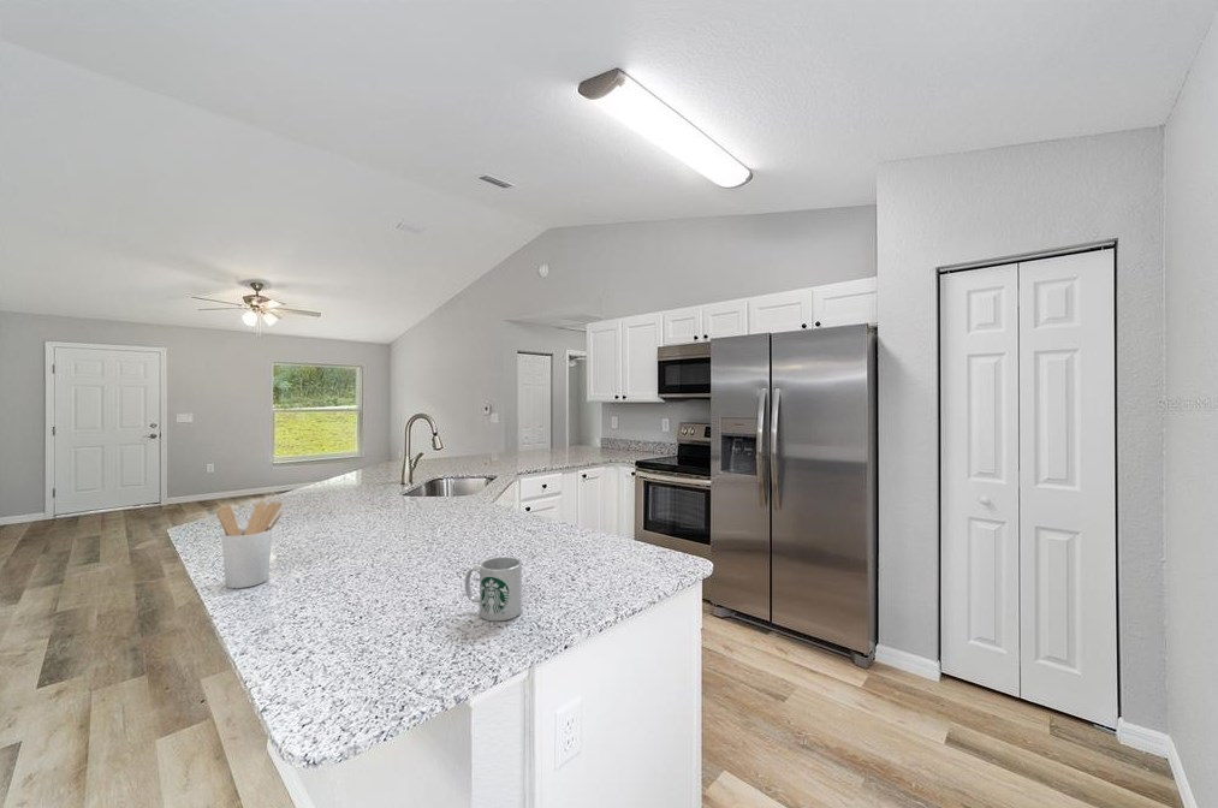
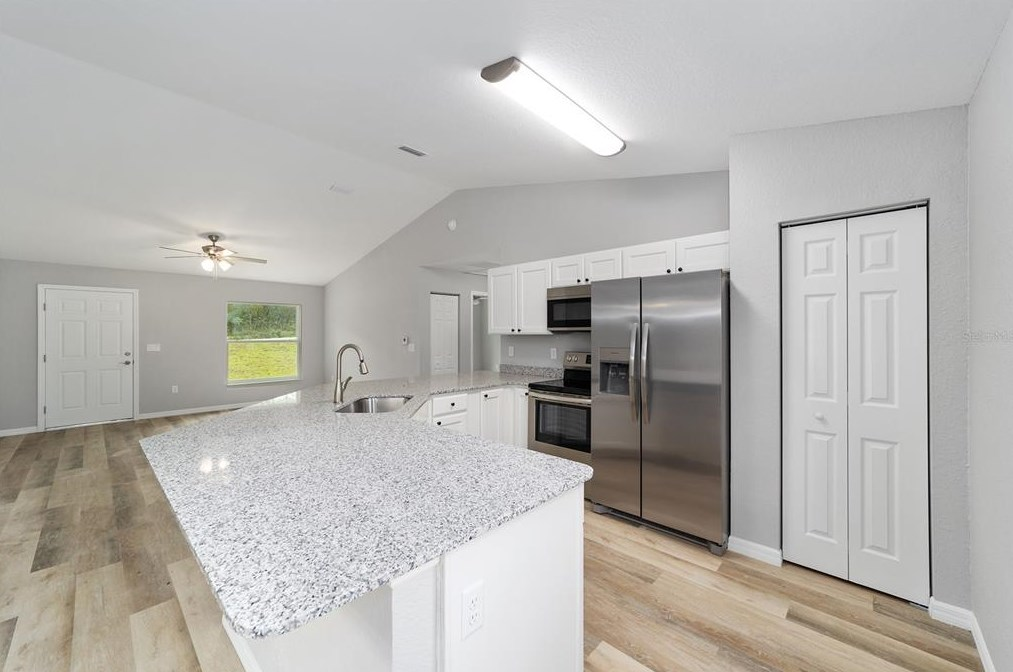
- utensil holder [216,500,284,589]
- mug [464,557,523,622]
